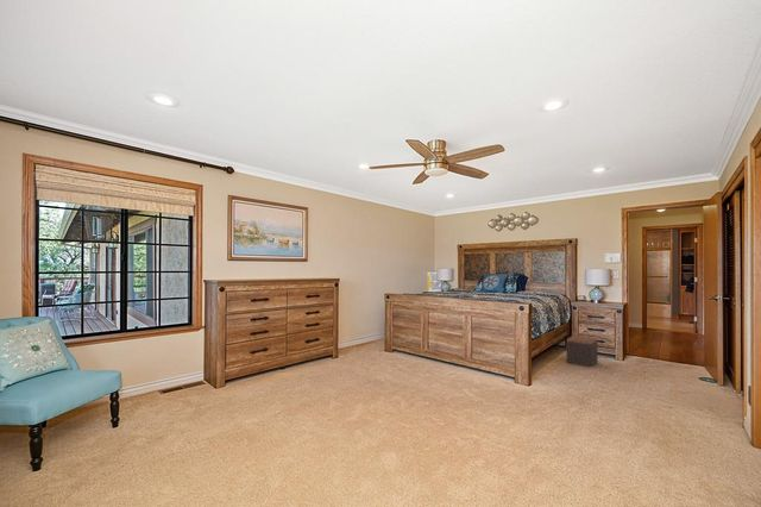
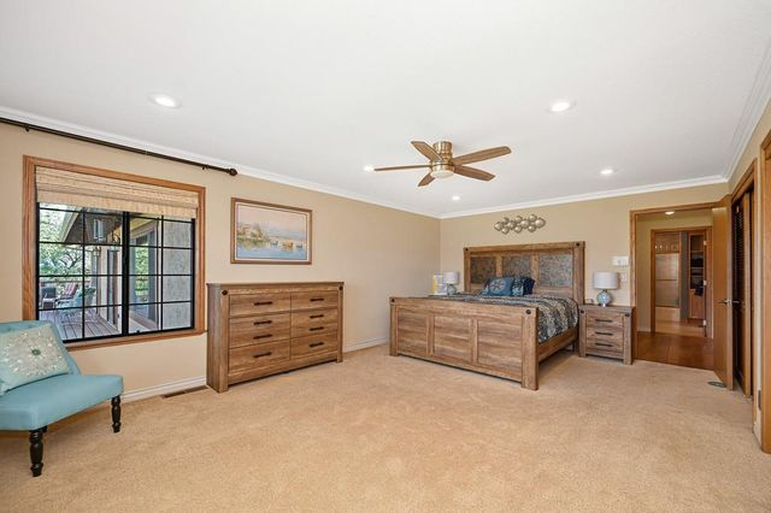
- footstool [565,334,599,368]
